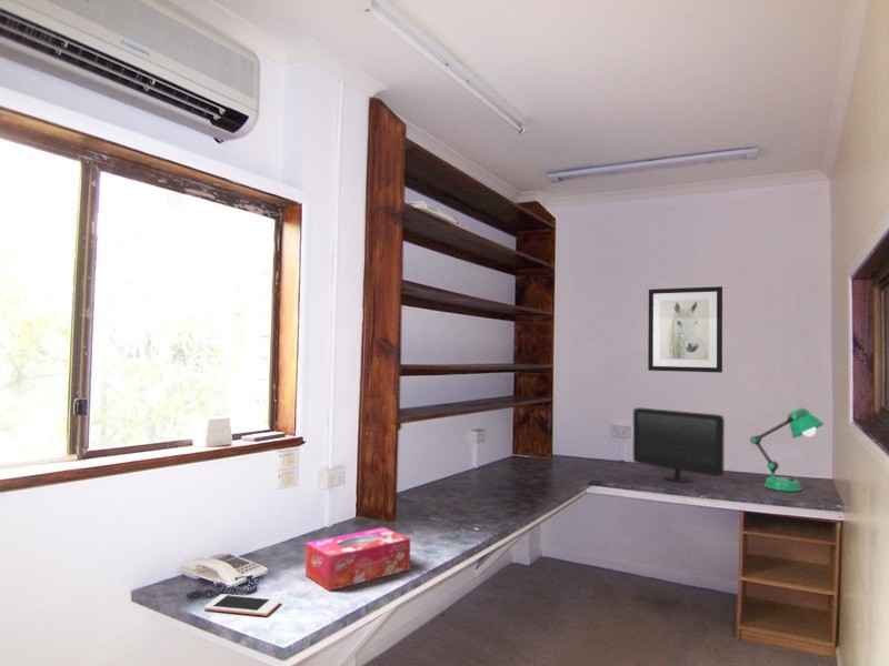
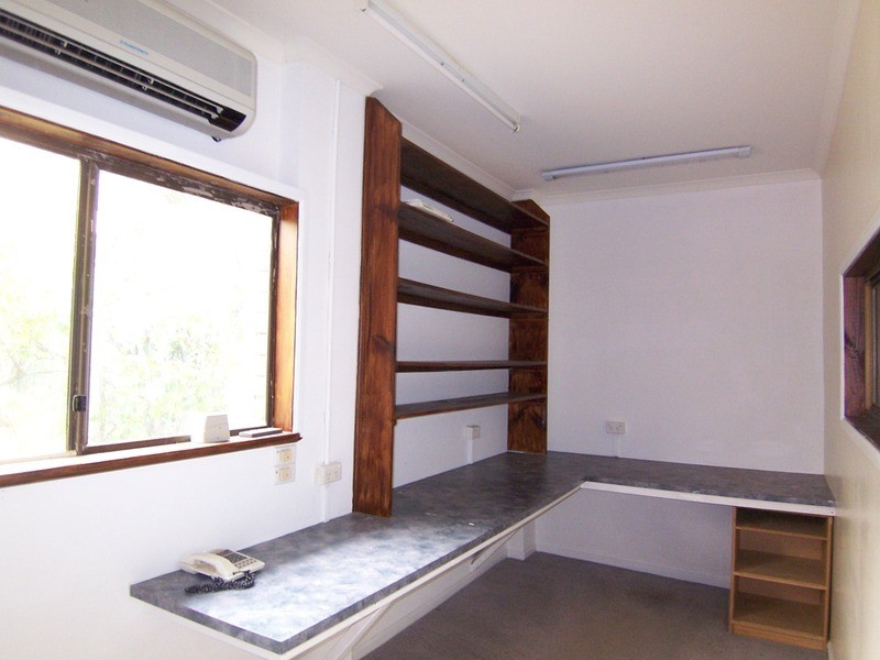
- desk lamp [749,407,826,493]
- wall art [647,285,723,374]
- computer monitor [632,406,726,484]
- cell phone [203,593,281,617]
- tissue box [304,526,411,592]
